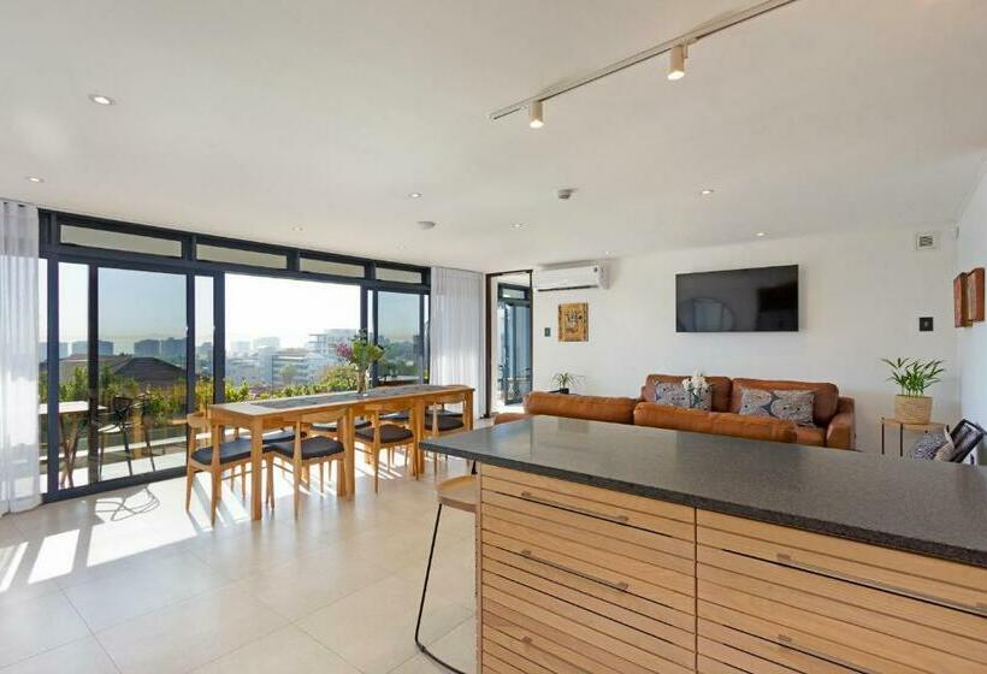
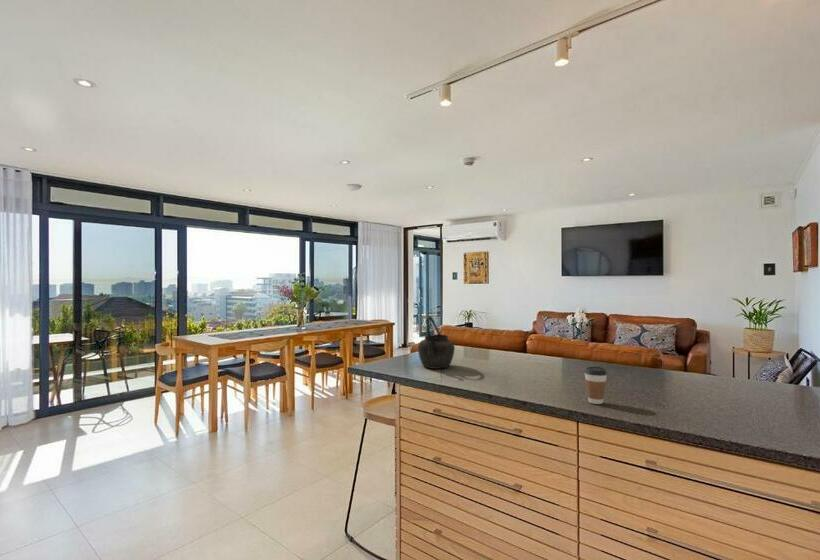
+ coffee cup [583,366,608,405]
+ kettle [417,315,456,370]
